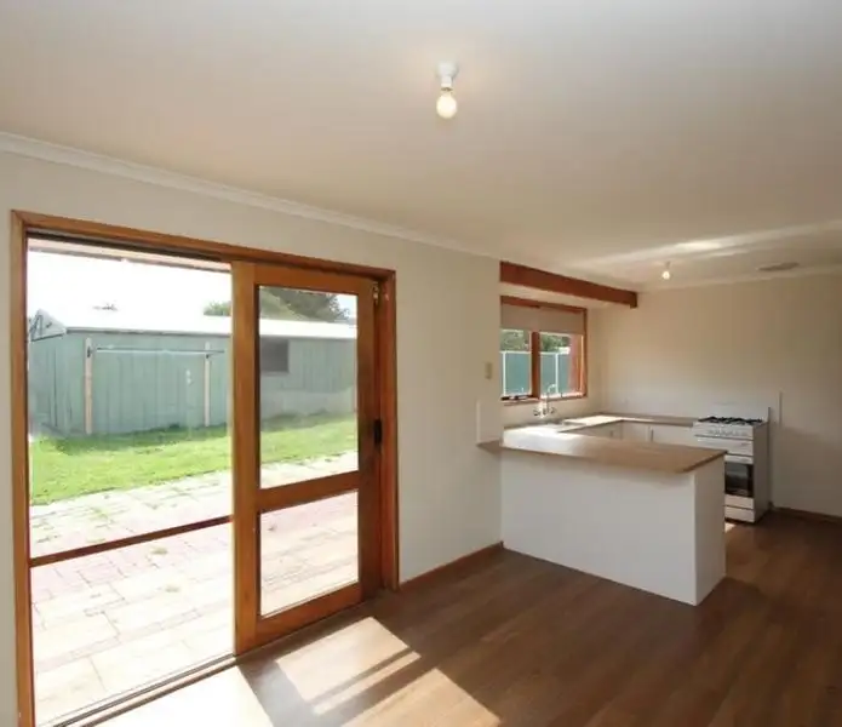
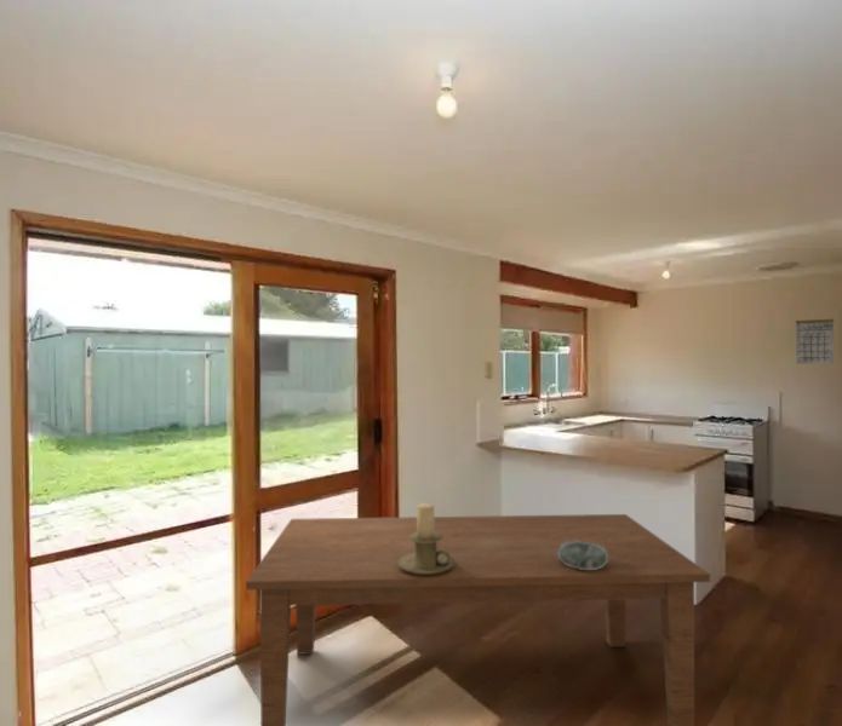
+ dining table [245,513,711,726]
+ decorative bowl [557,541,608,570]
+ candle holder [397,502,454,575]
+ calendar [795,312,835,365]
